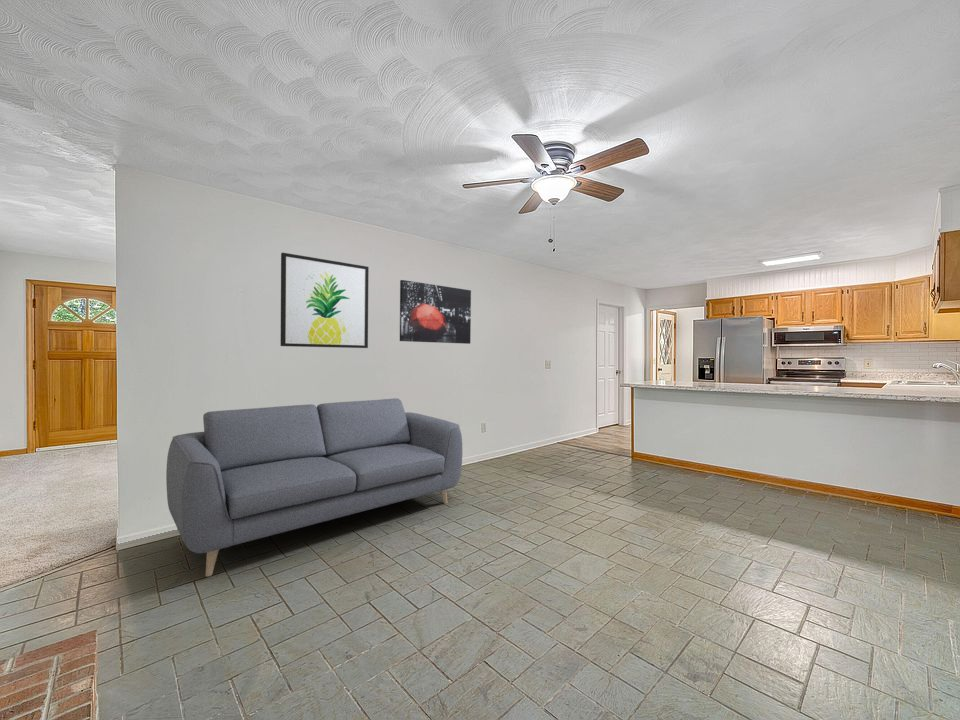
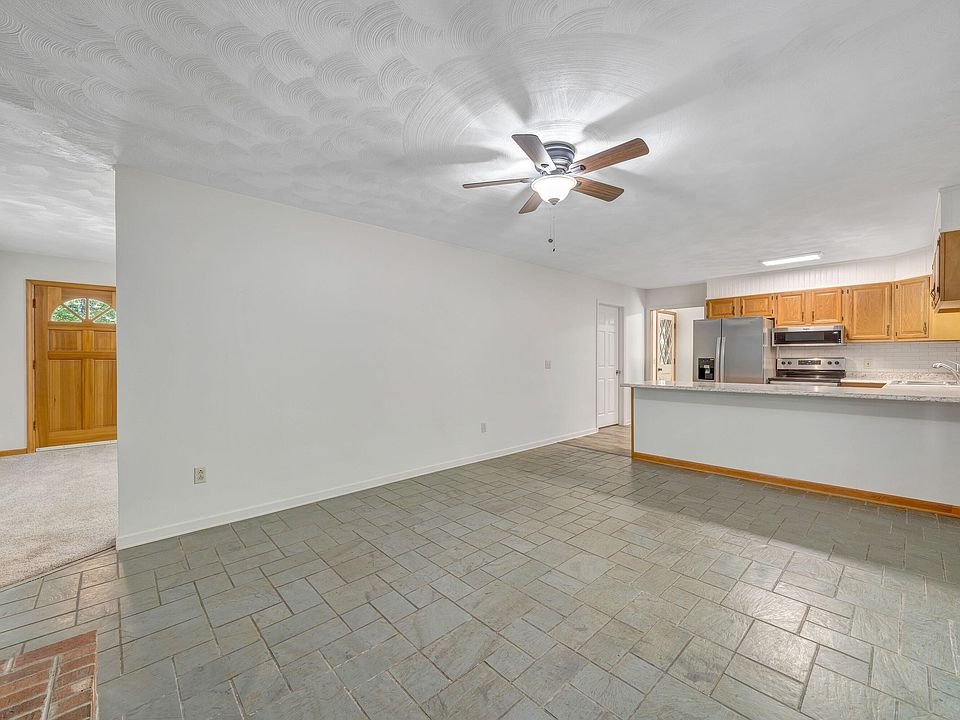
- wall art [399,279,472,345]
- sofa [165,397,463,578]
- wall art [280,252,370,349]
